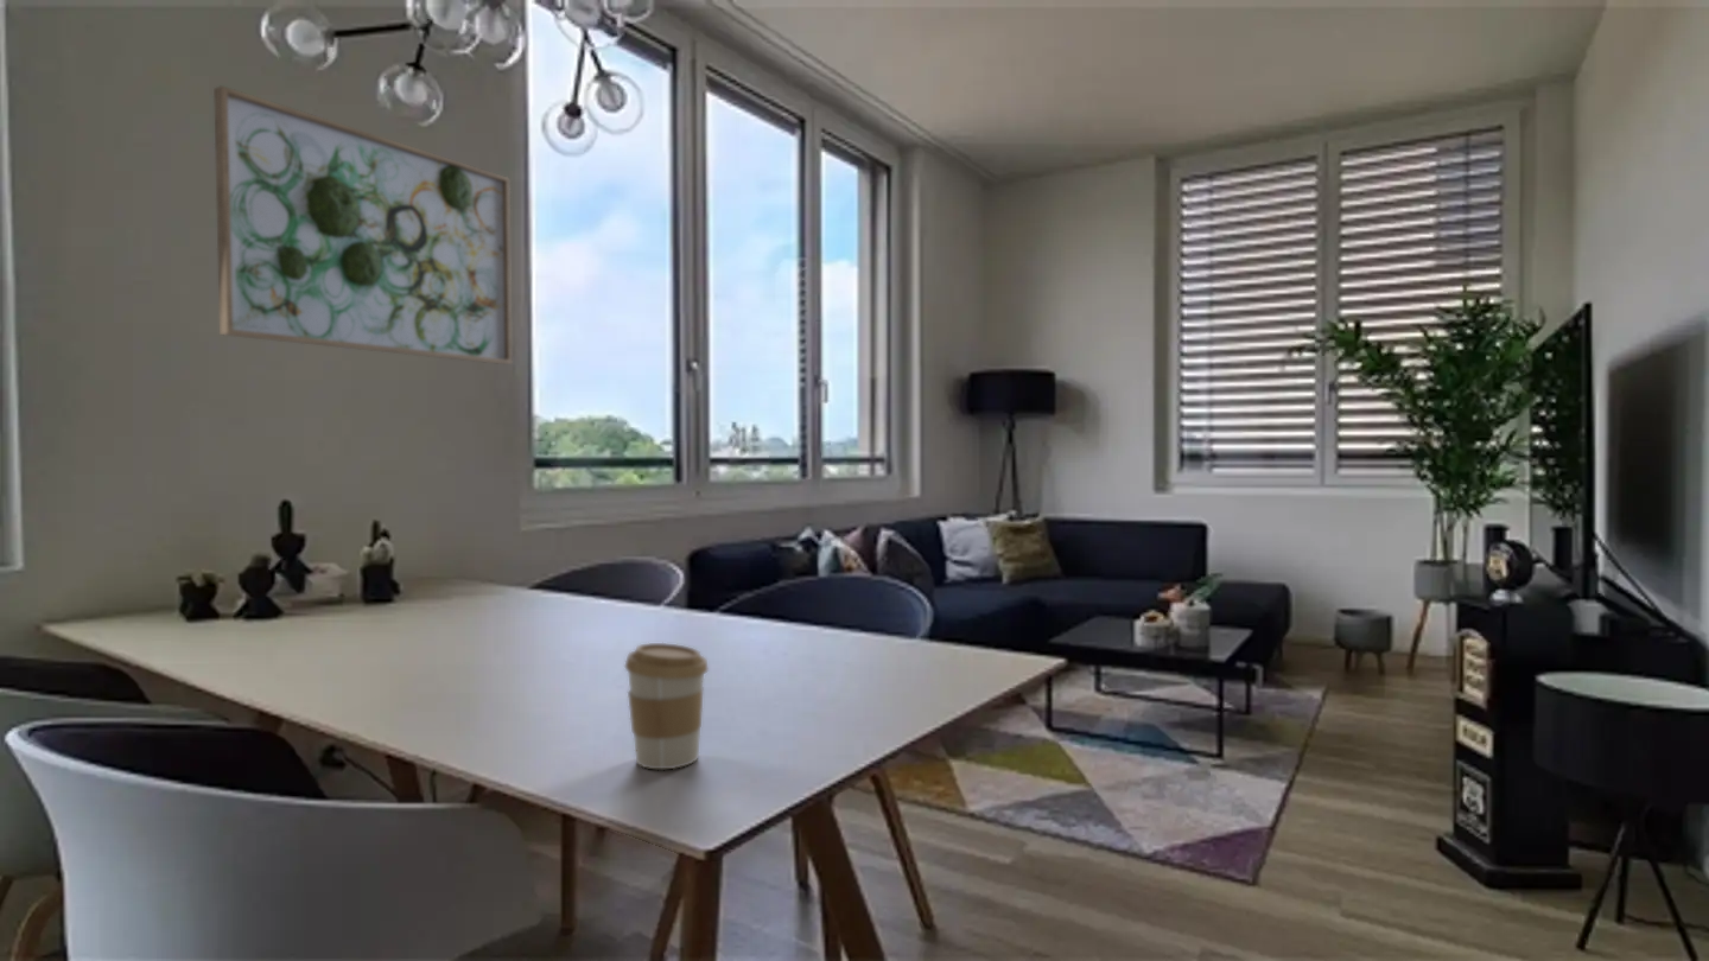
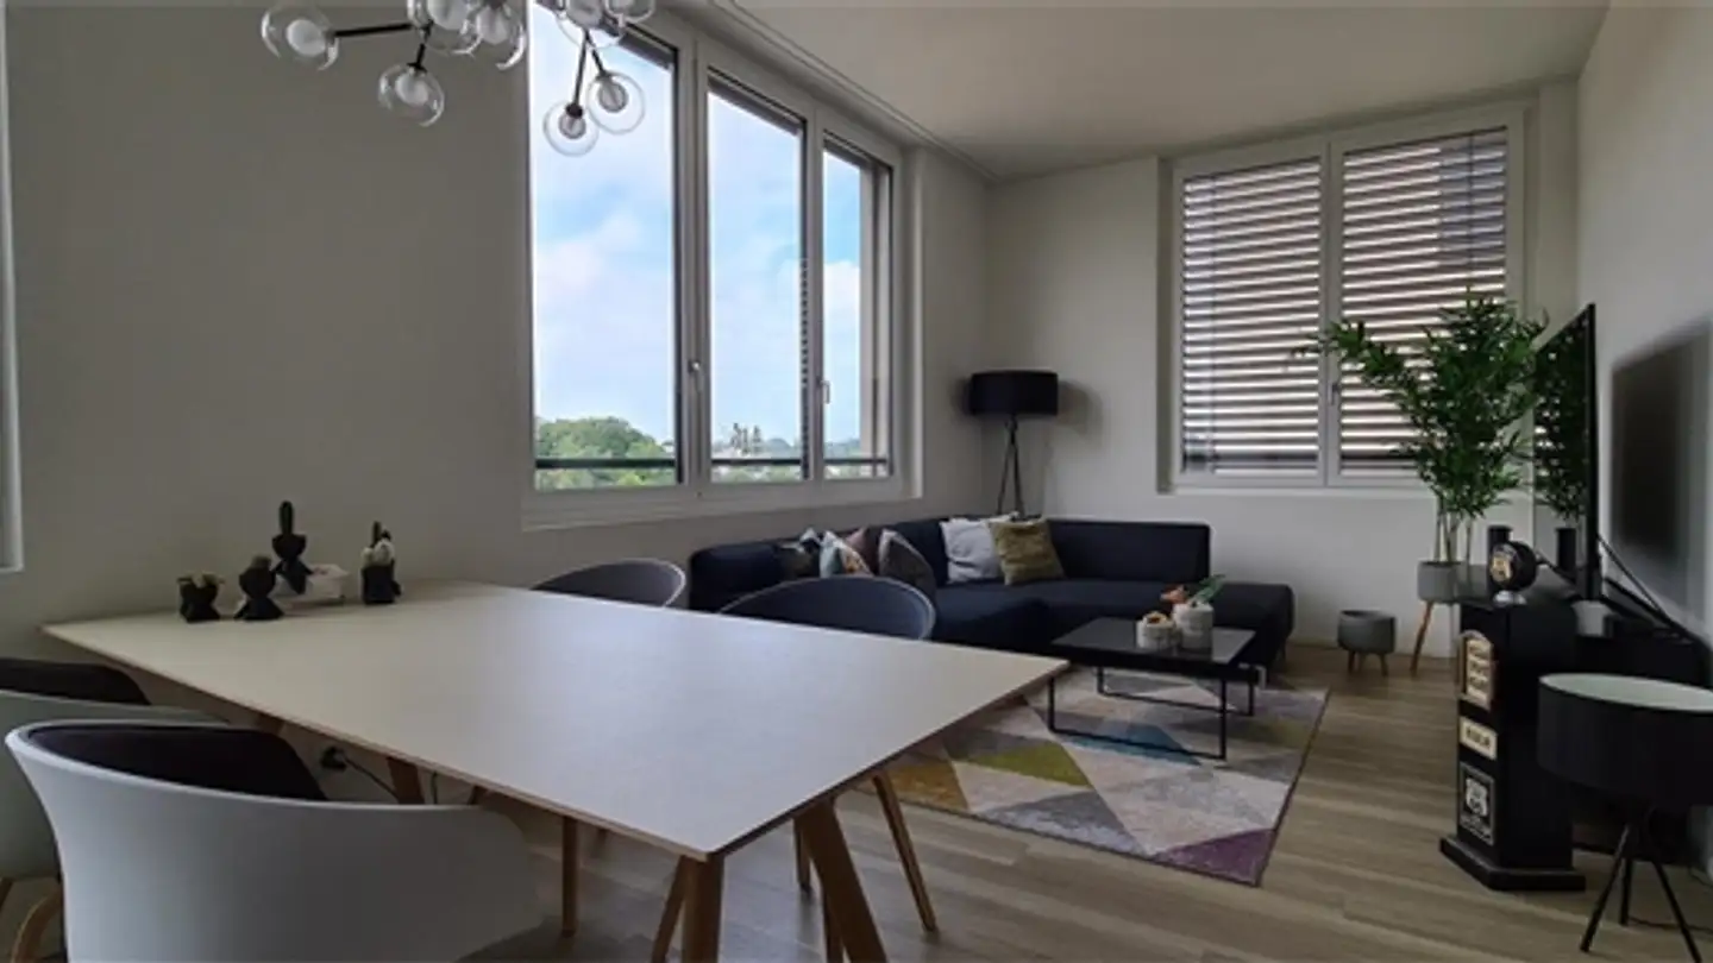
- coffee cup [623,642,710,770]
- wall art [212,84,513,365]
